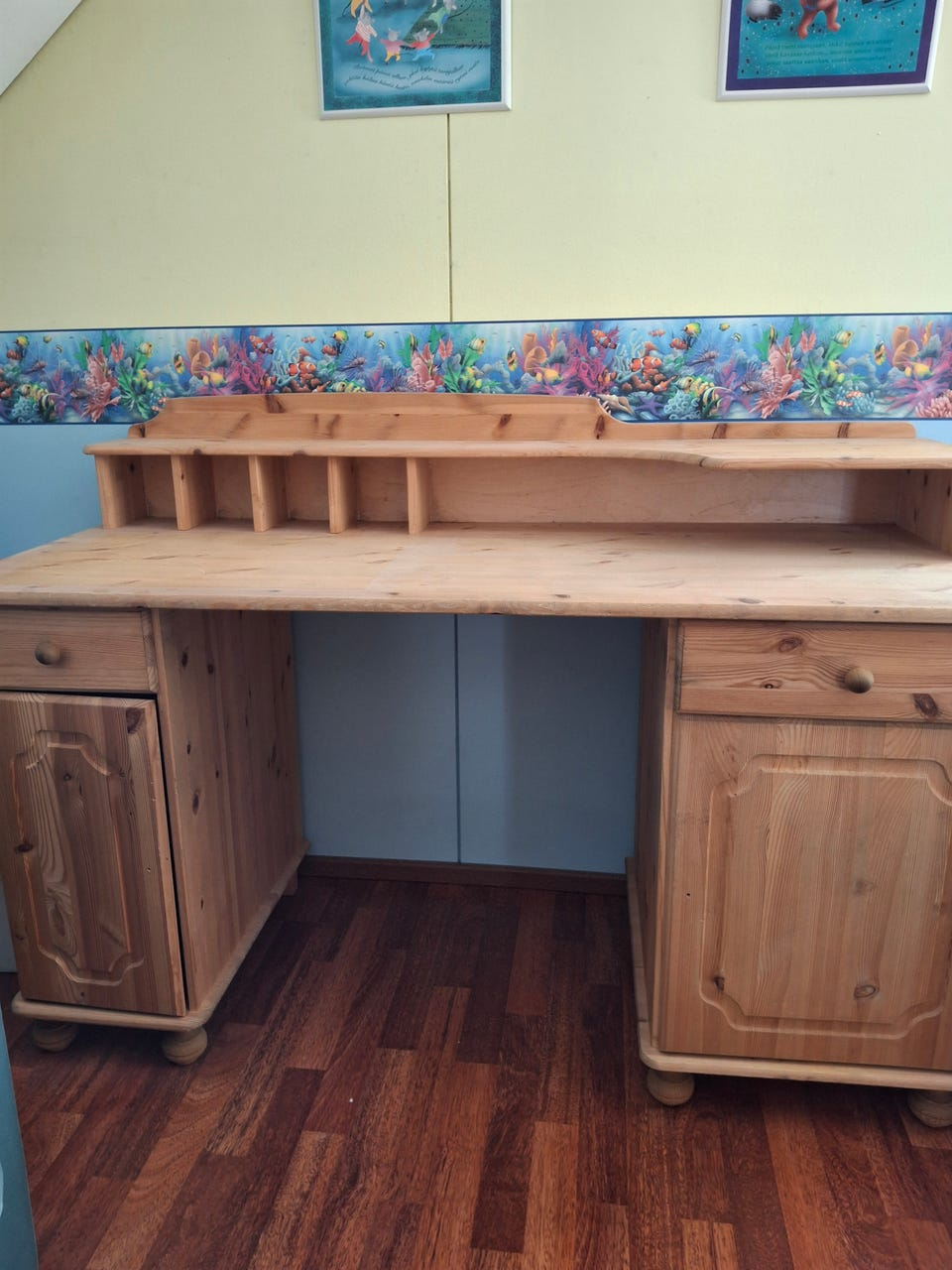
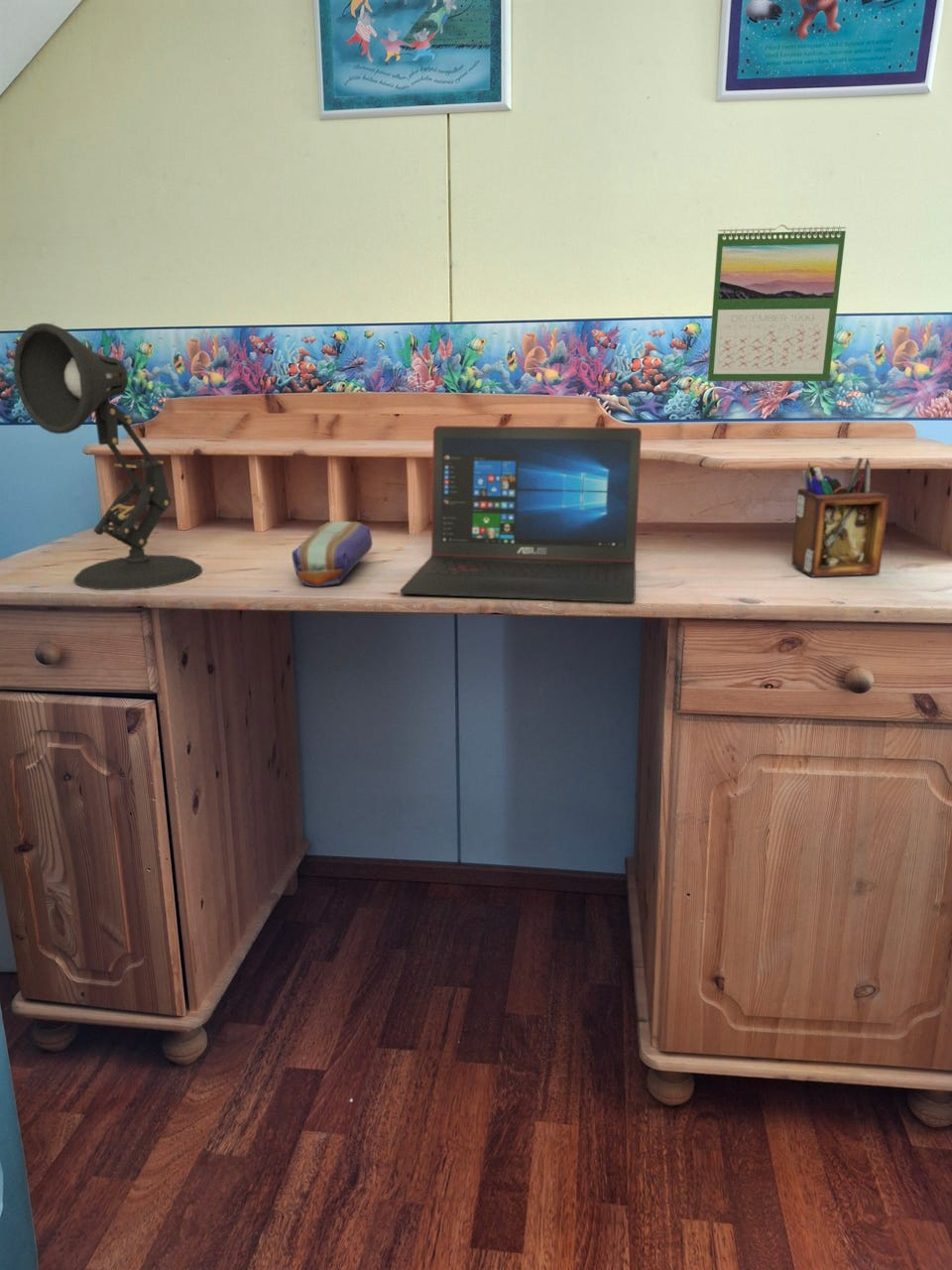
+ pencil case [291,521,373,588]
+ calendar [706,223,847,382]
+ desk lamp [13,322,203,591]
+ laptop [400,425,643,603]
+ desk organizer [790,457,891,577]
